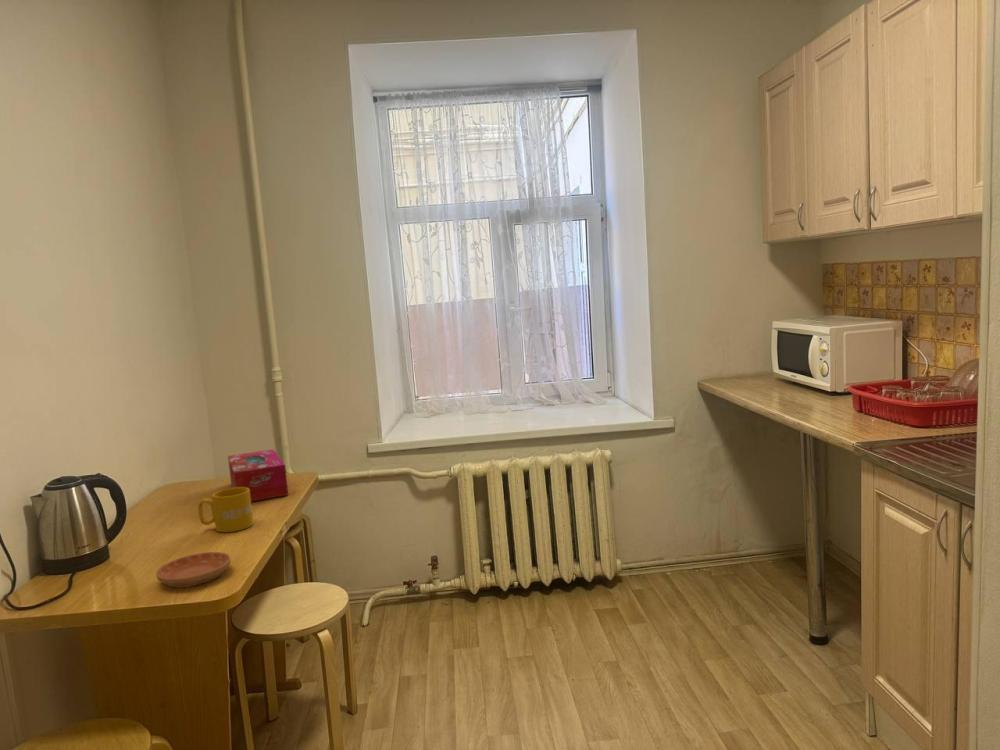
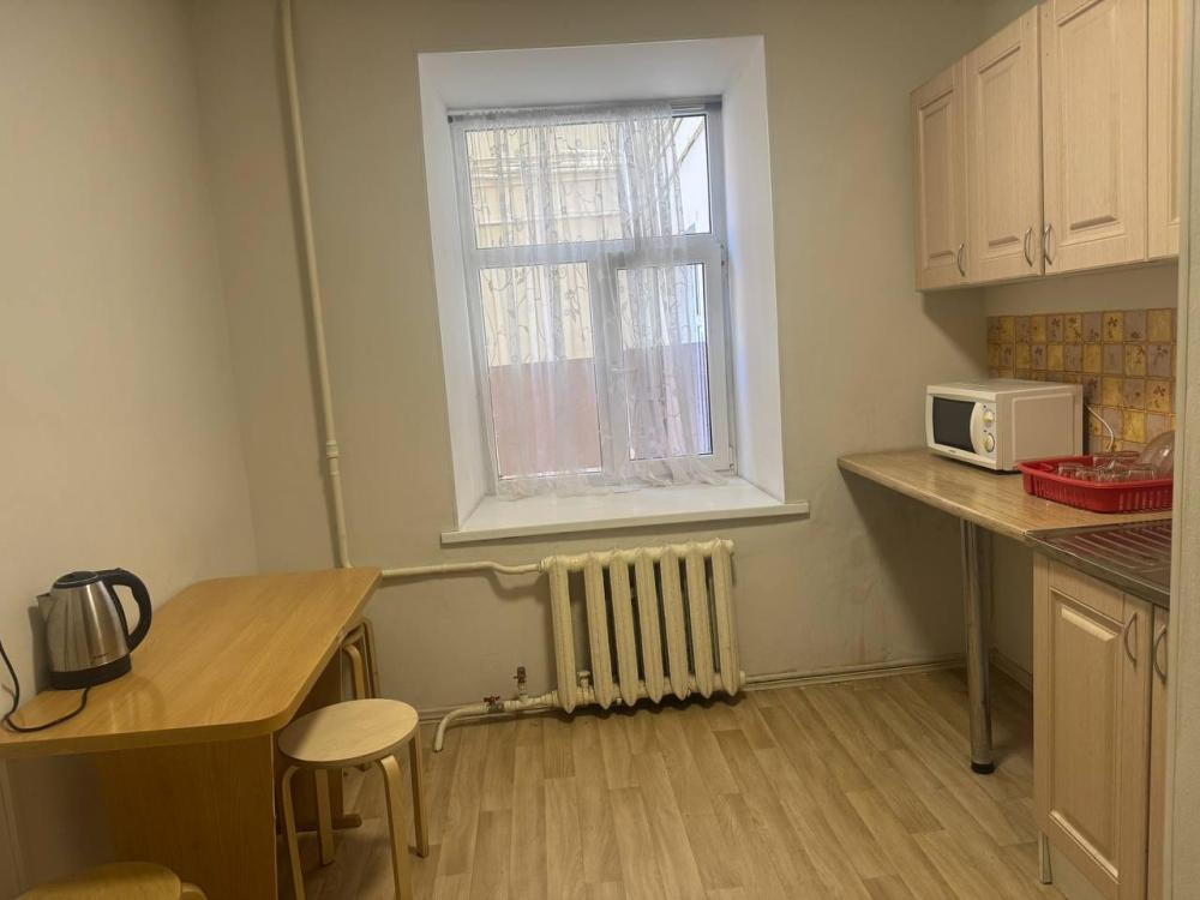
- mug [198,487,254,533]
- saucer [155,551,232,588]
- tissue box [227,448,289,503]
